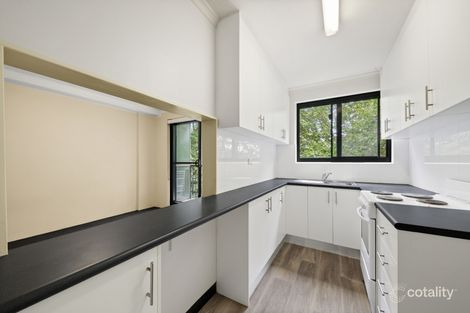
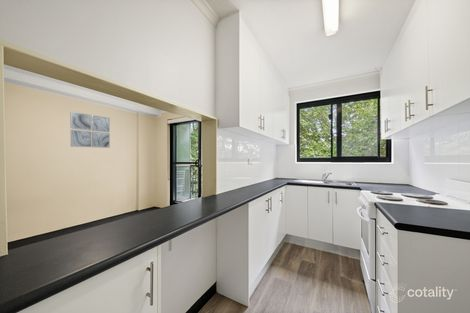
+ wall art [69,111,111,149]
